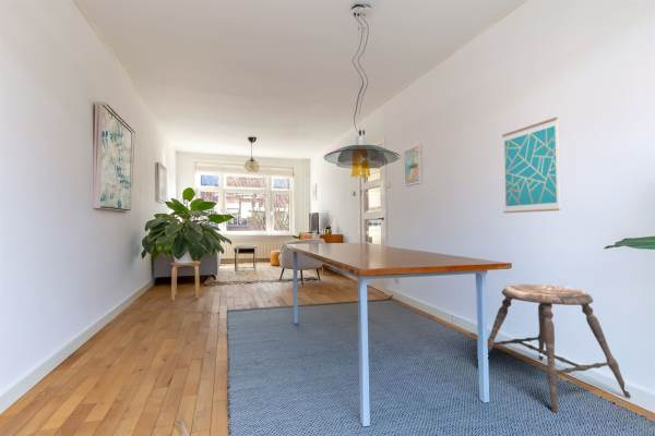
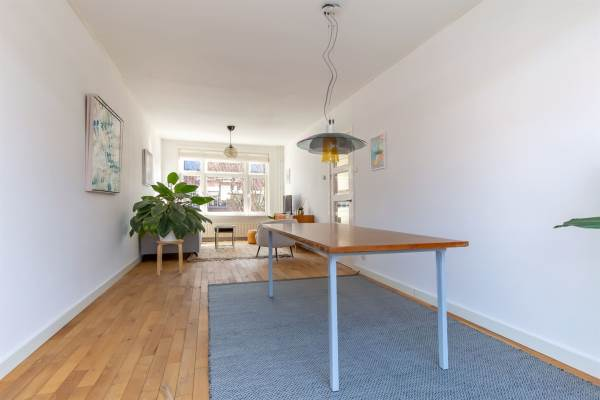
- stool [476,283,632,414]
- wall art [501,116,561,214]
